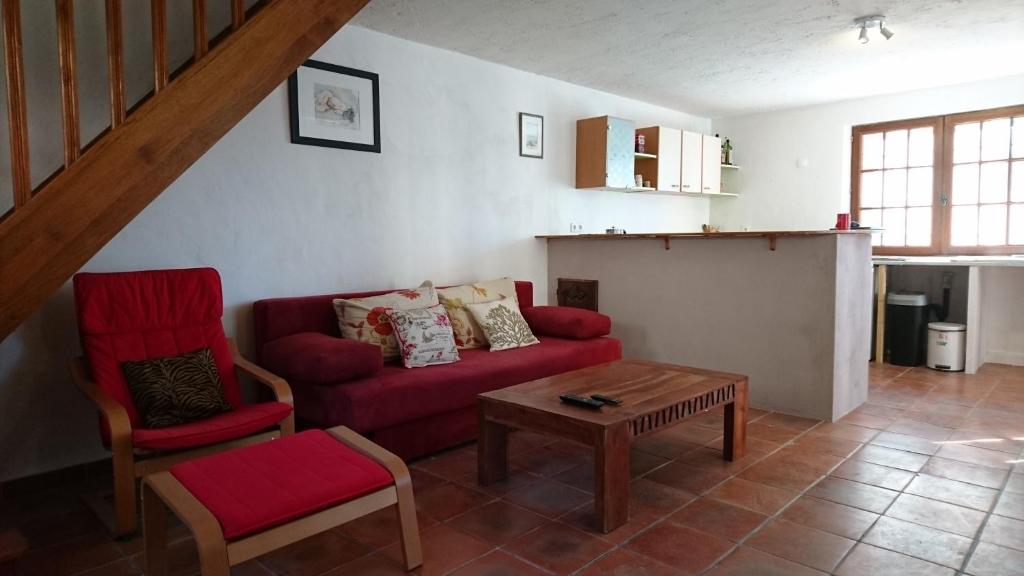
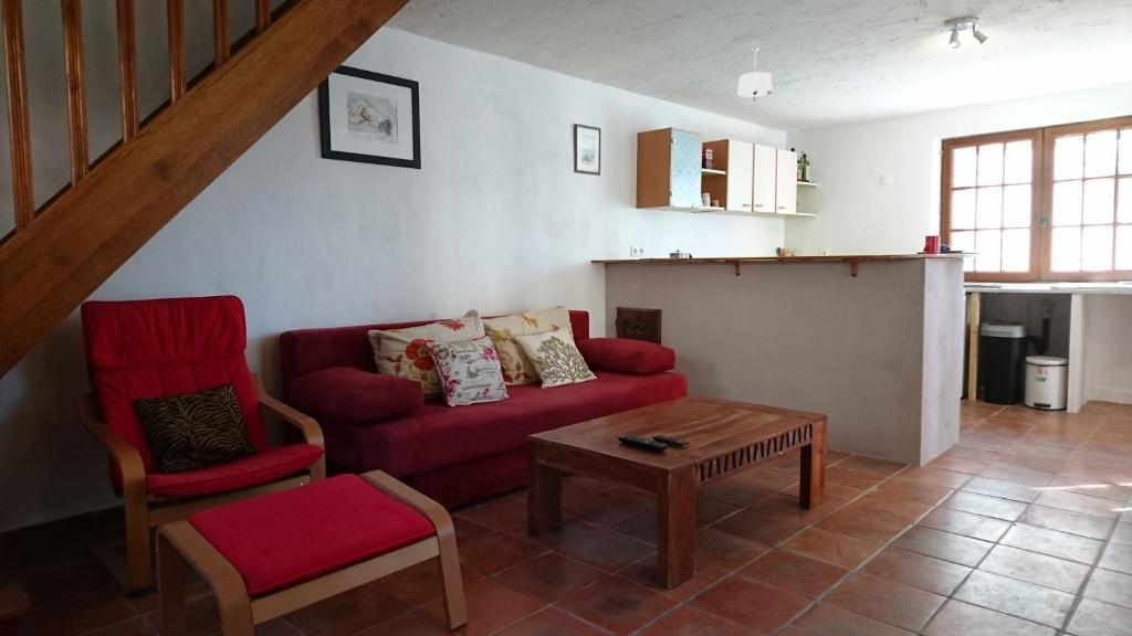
+ pendant light [736,47,774,102]
